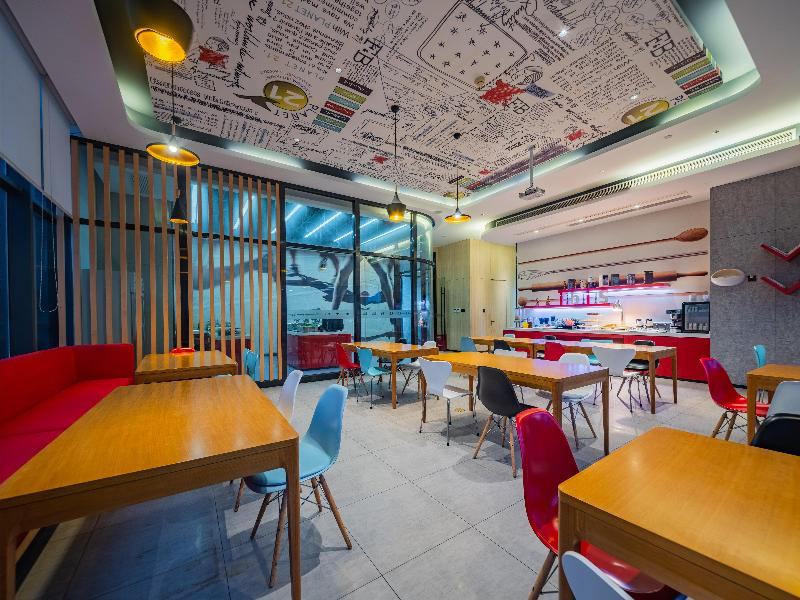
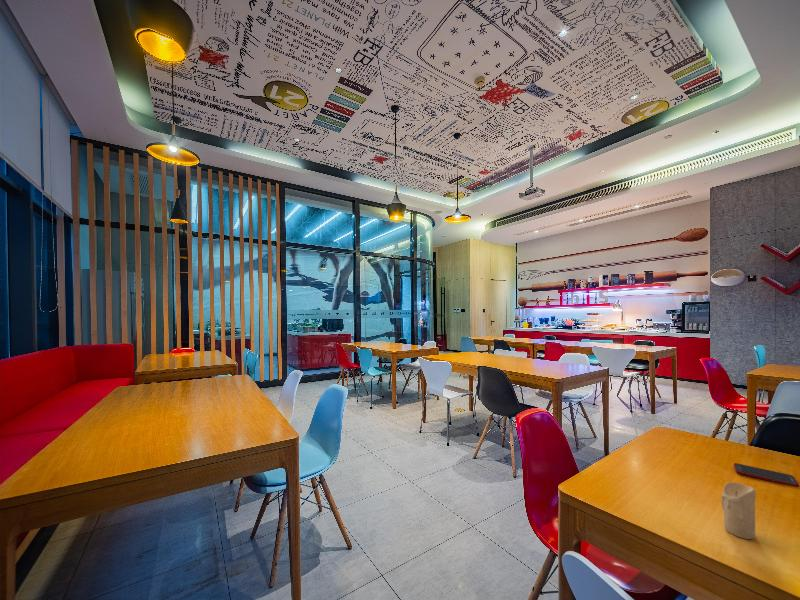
+ cell phone [733,462,800,488]
+ candle [720,481,757,540]
